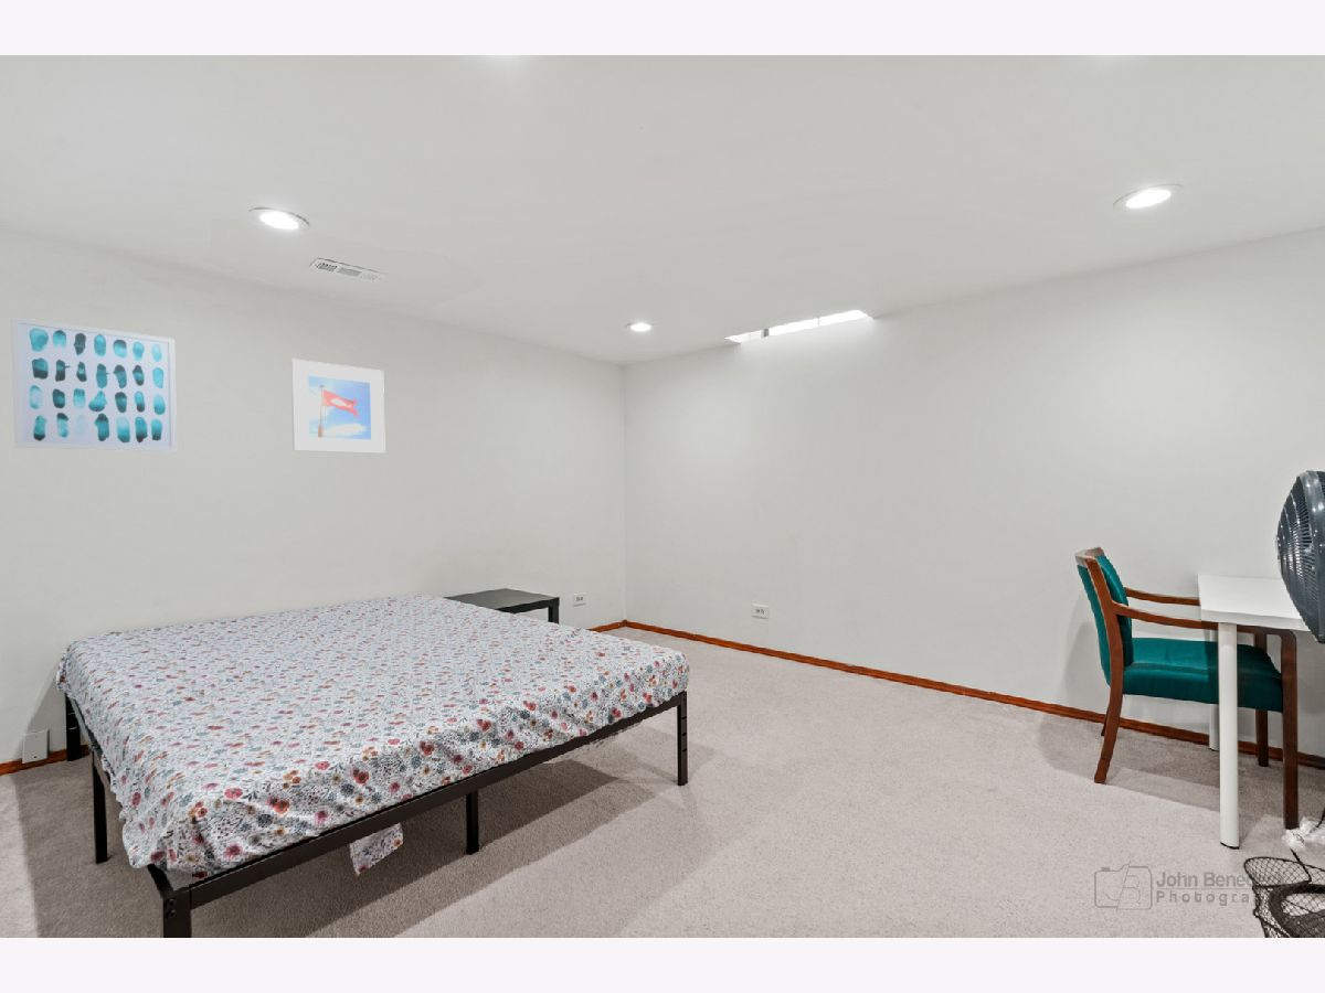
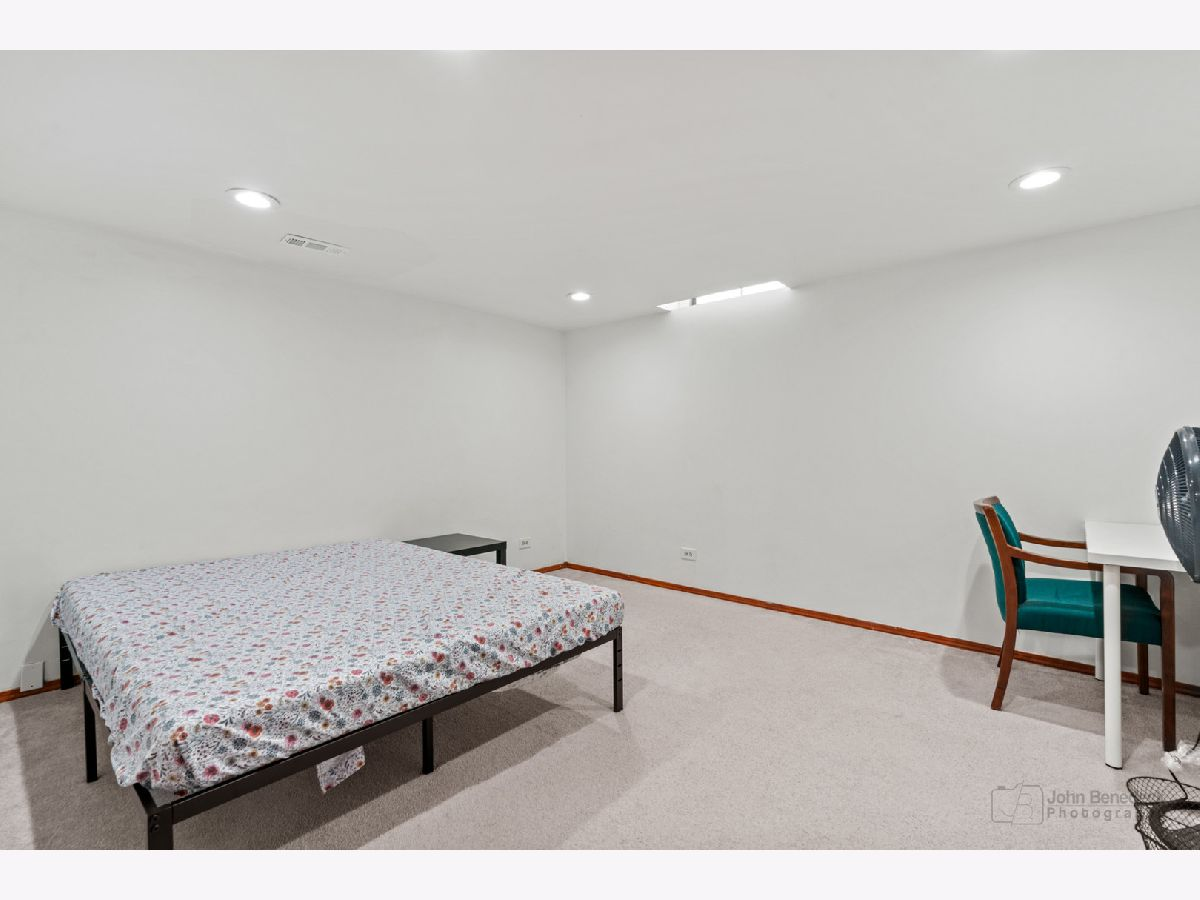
- wall art [10,316,178,453]
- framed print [290,357,386,455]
